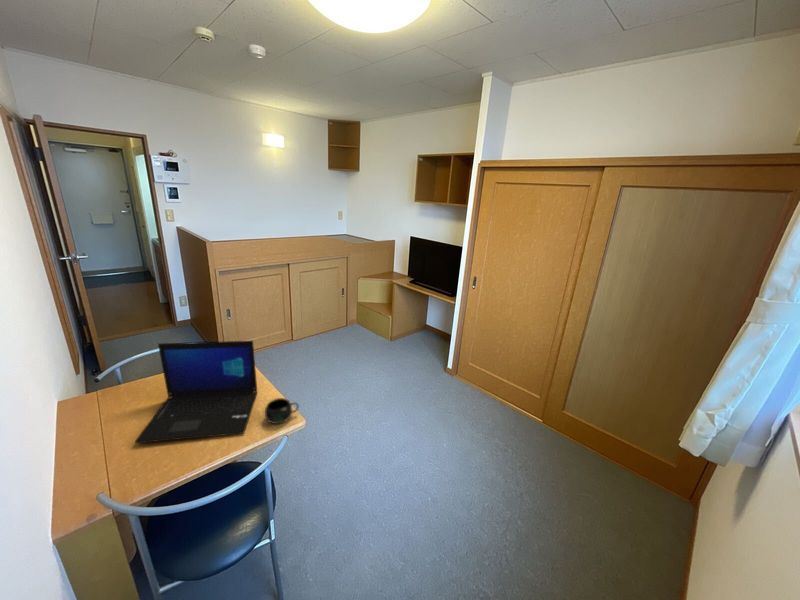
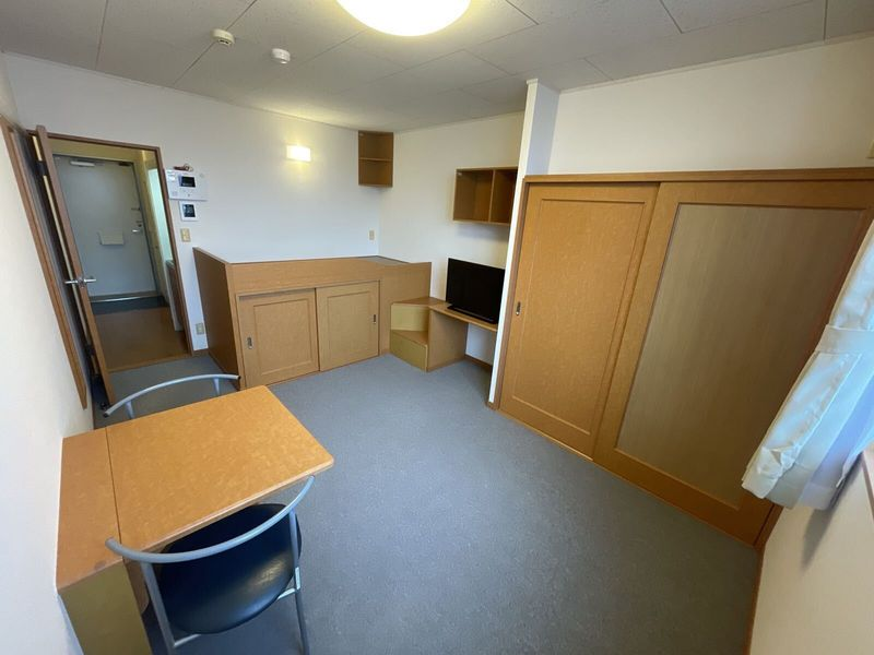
- mug [264,397,300,425]
- laptop [134,340,259,444]
